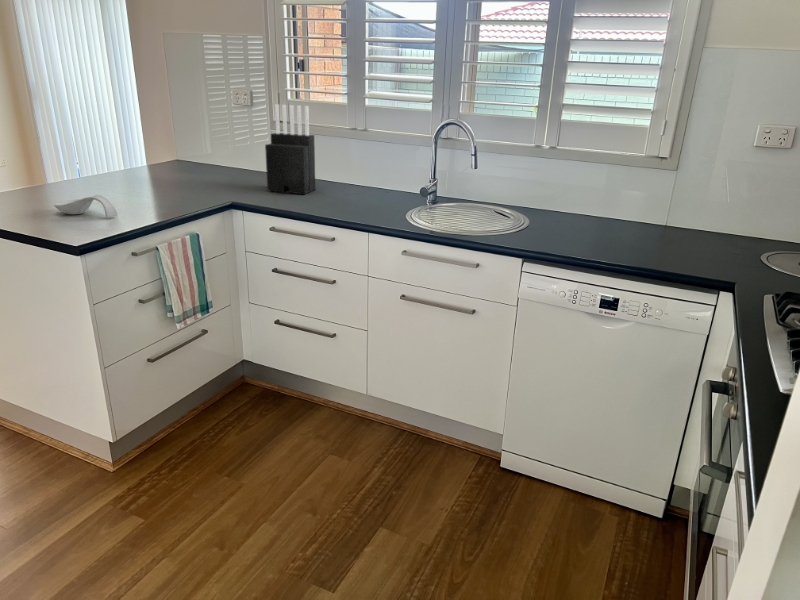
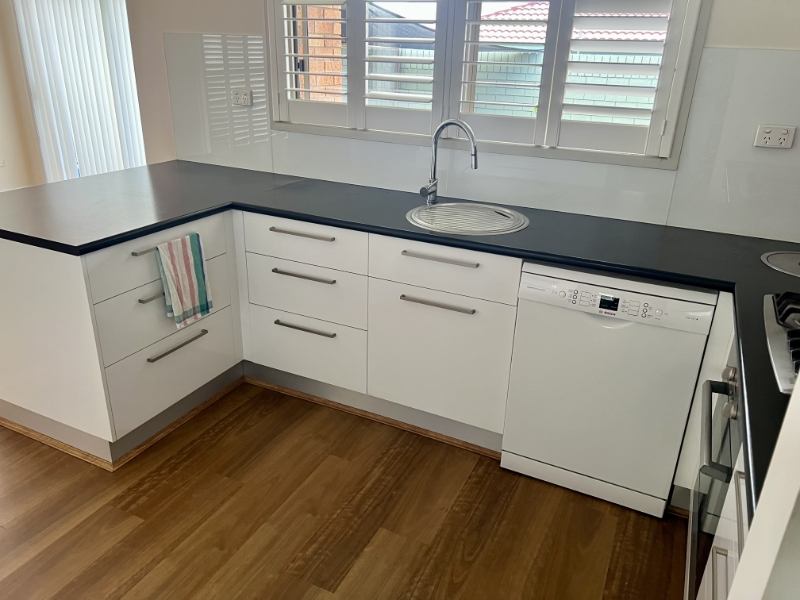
- knife block [264,104,316,195]
- spoon rest [53,194,118,219]
